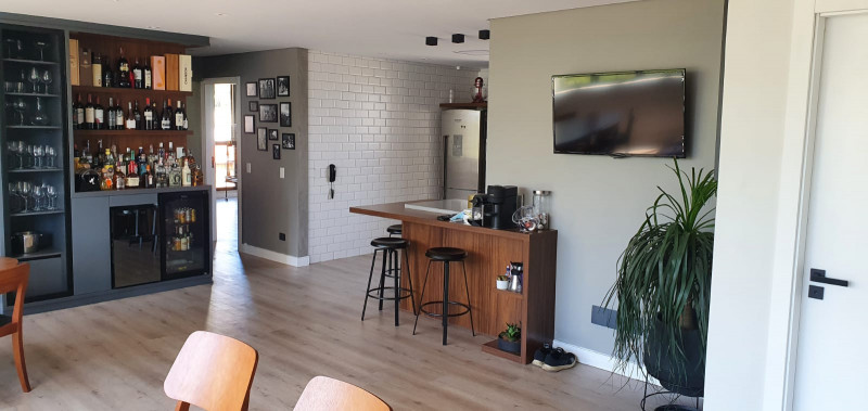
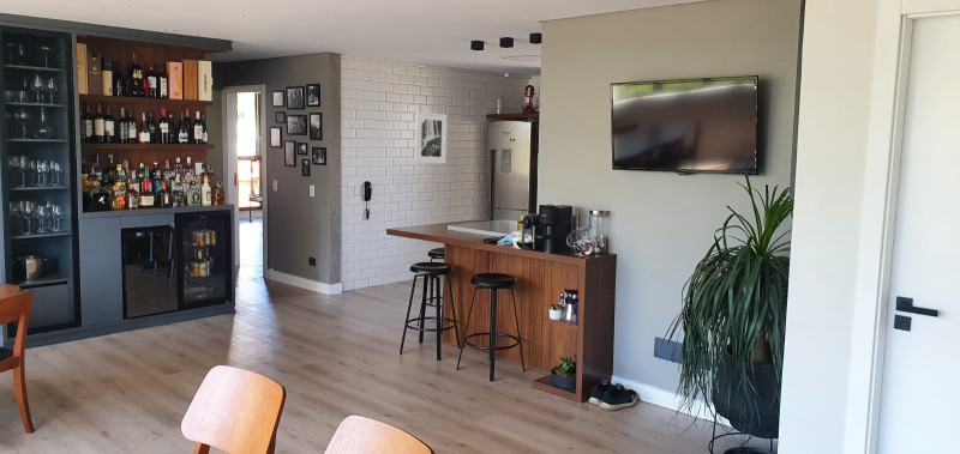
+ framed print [414,110,448,165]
